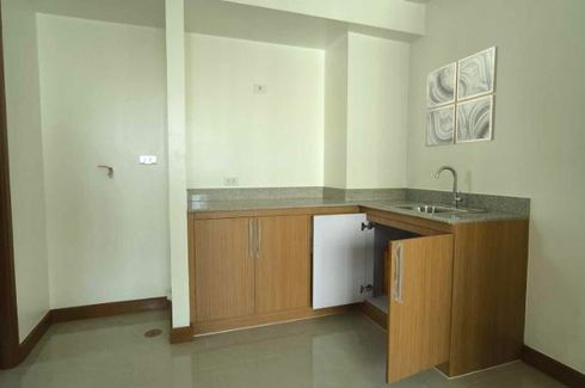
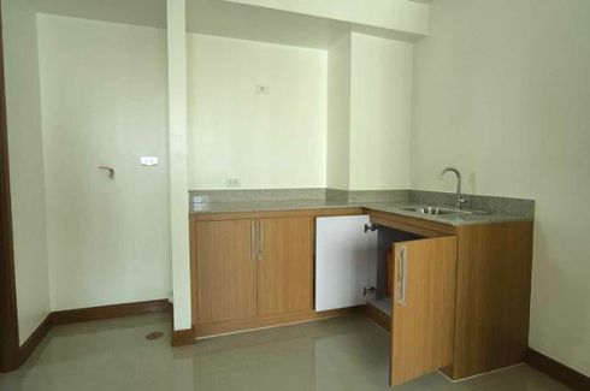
- wall art [425,45,499,148]
